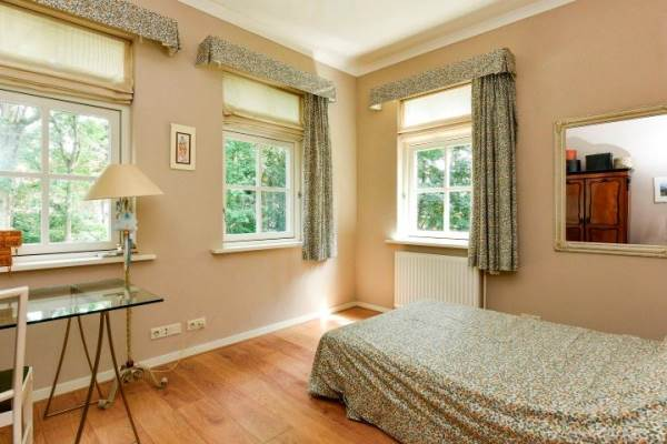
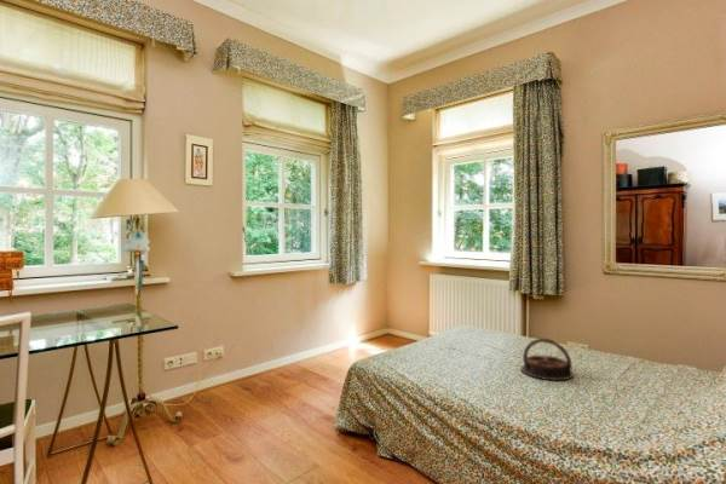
+ serving tray [519,338,575,381]
